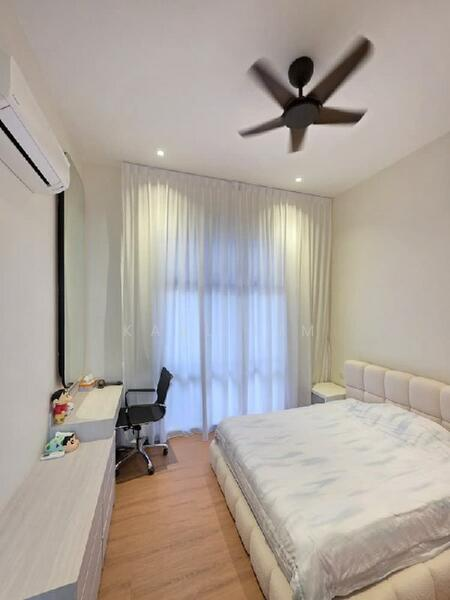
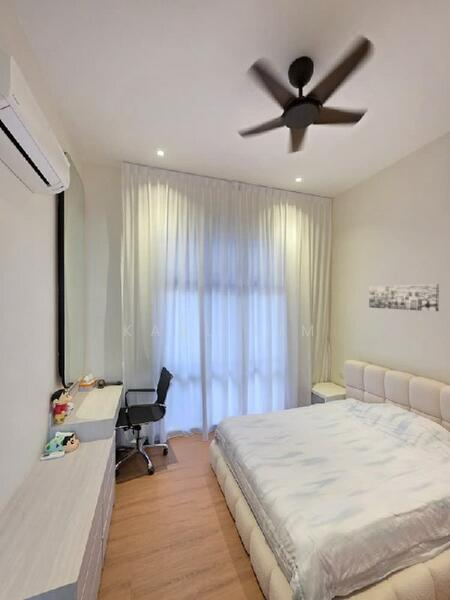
+ wall art [368,283,440,312]
